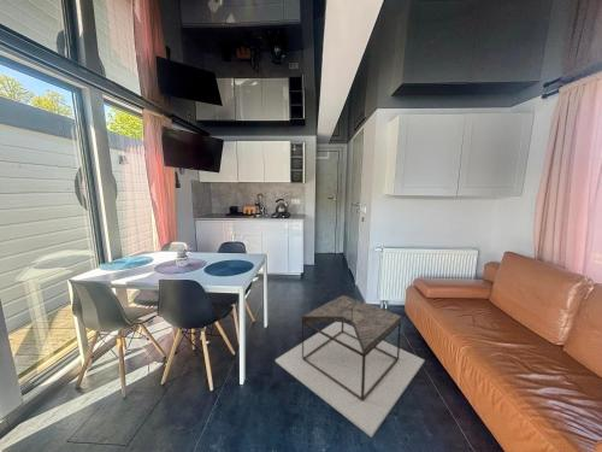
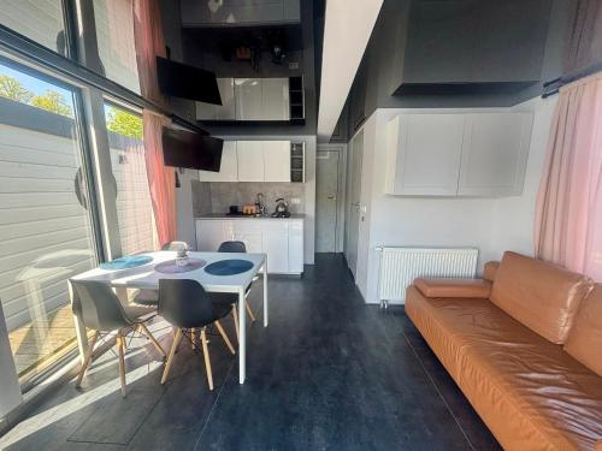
- coffee table [275,294,425,439]
